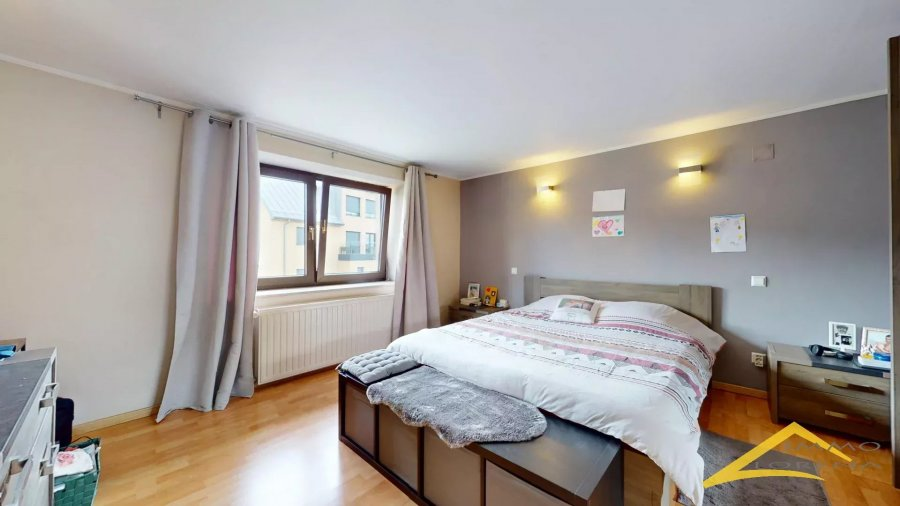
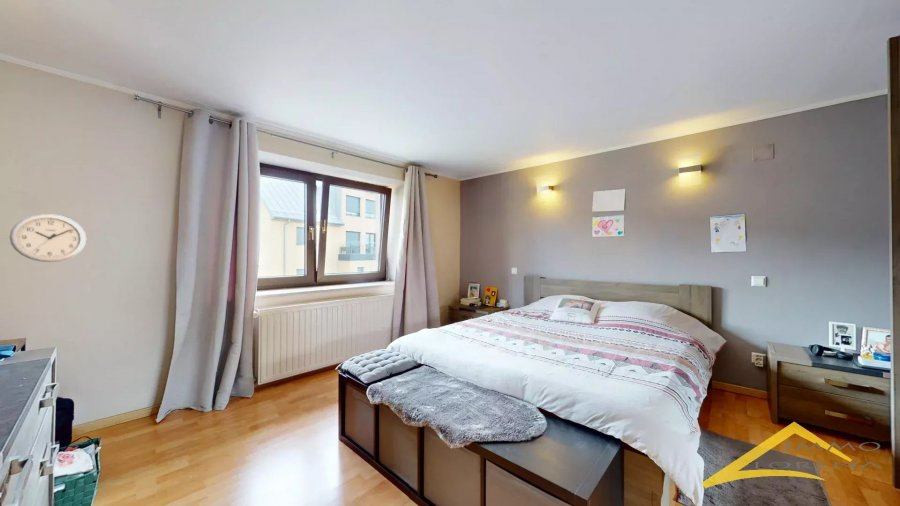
+ wall clock [9,213,87,263]
